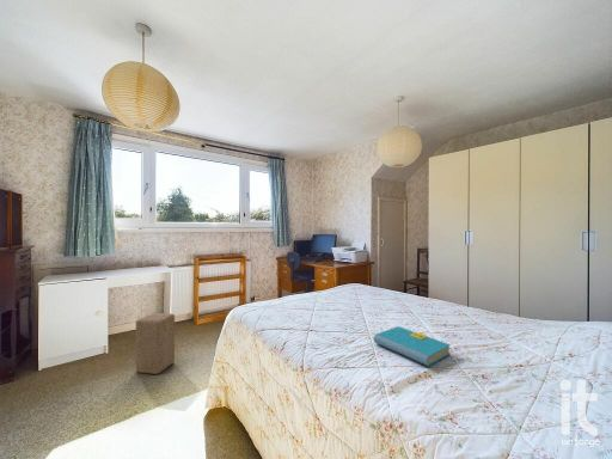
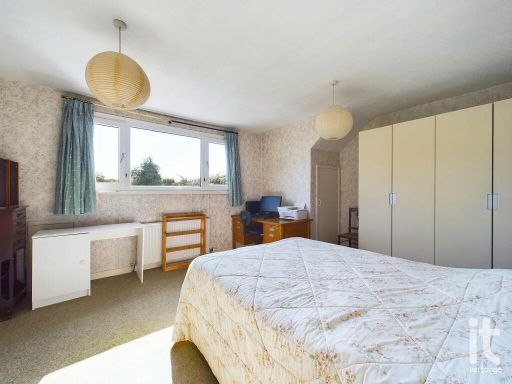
- stool [135,312,176,375]
- book [373,325,452,367]
